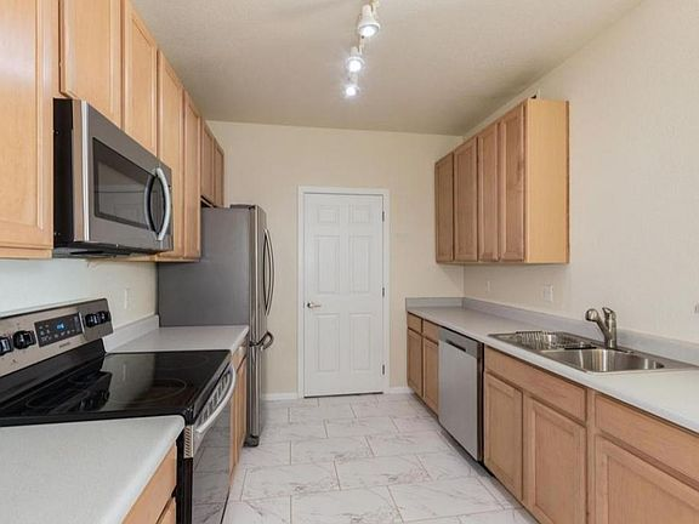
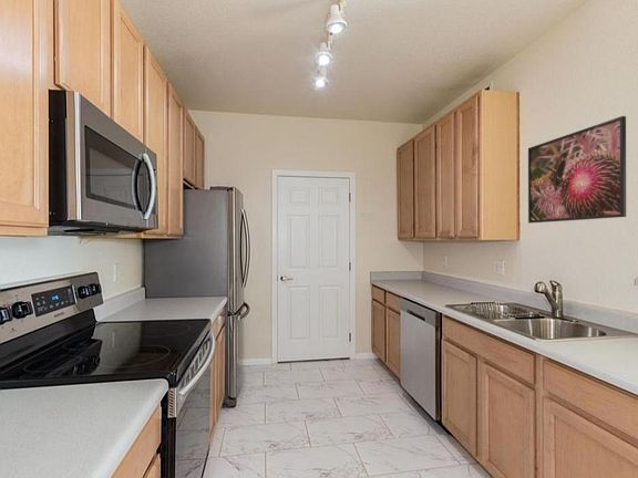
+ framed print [527,115,627,225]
